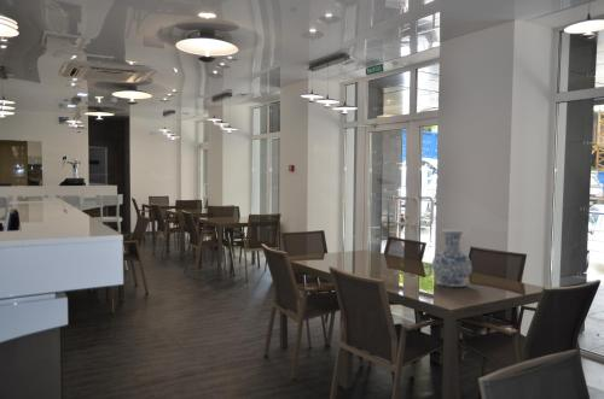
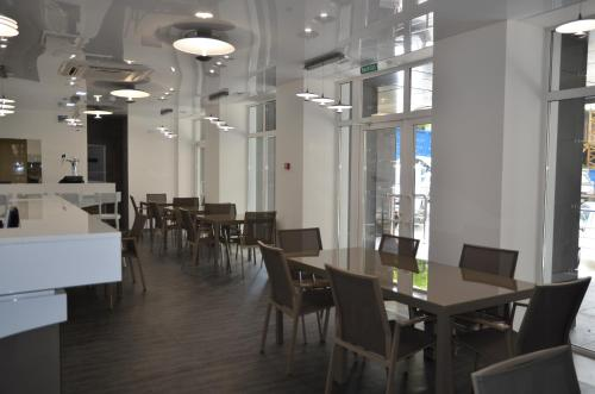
- vase [430,228,474,288]
